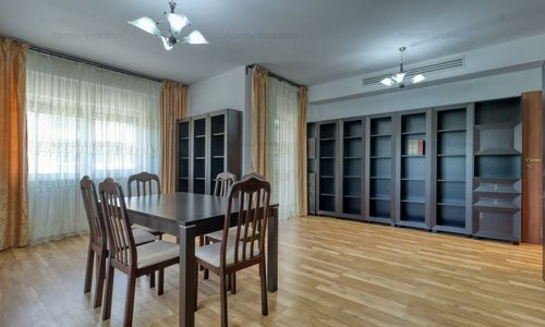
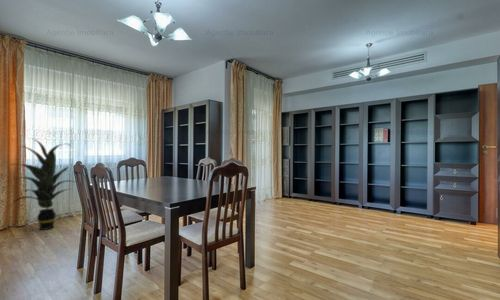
+ indoor plant [10,137,75,231]
